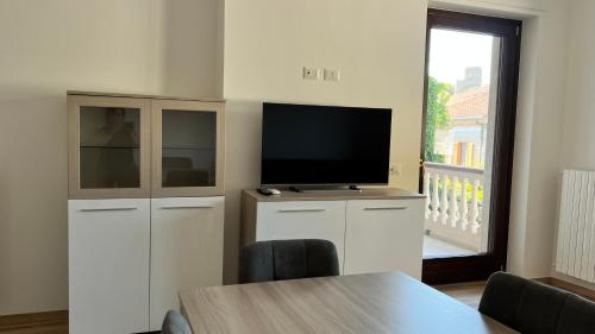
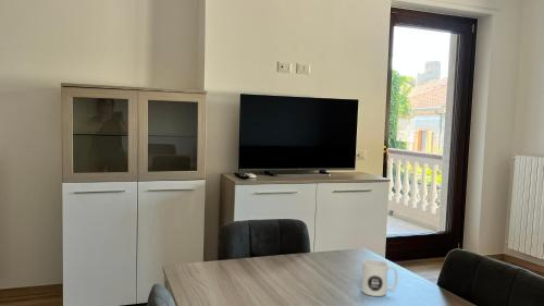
+ mug [360,258,399,297]
